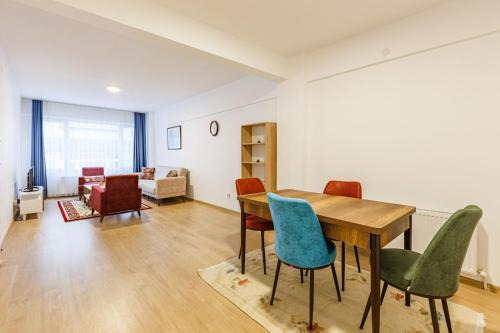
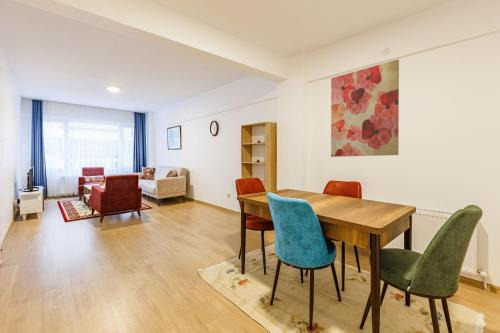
+ wall art [330,58,400,158]
